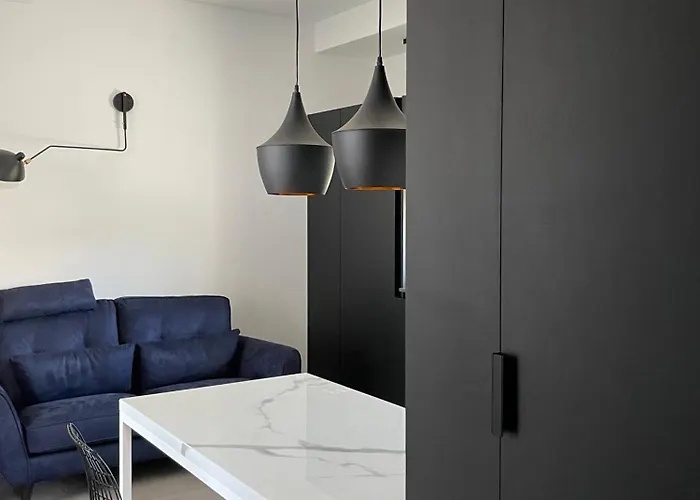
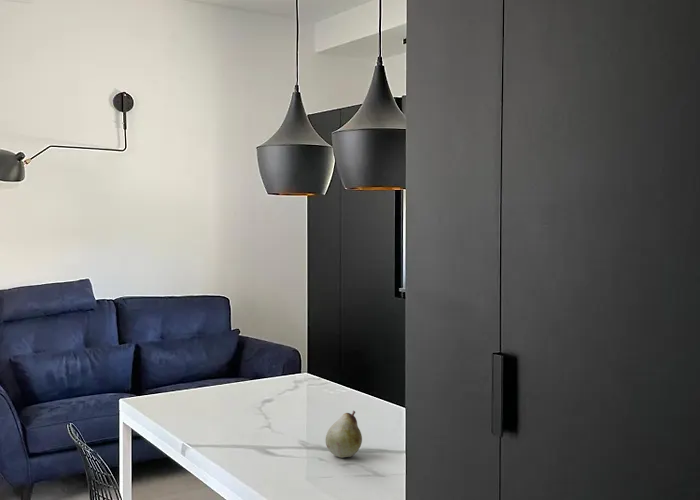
+ fruit [325,410,363,459]
